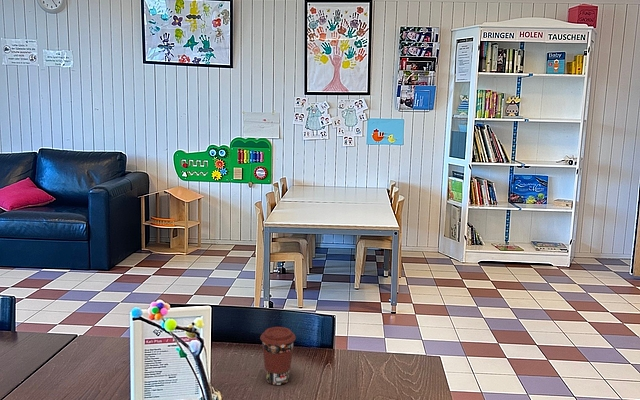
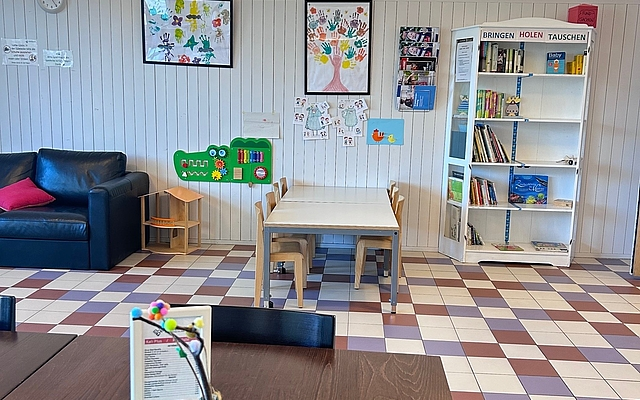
- coffee cup [259,326,297,386]
